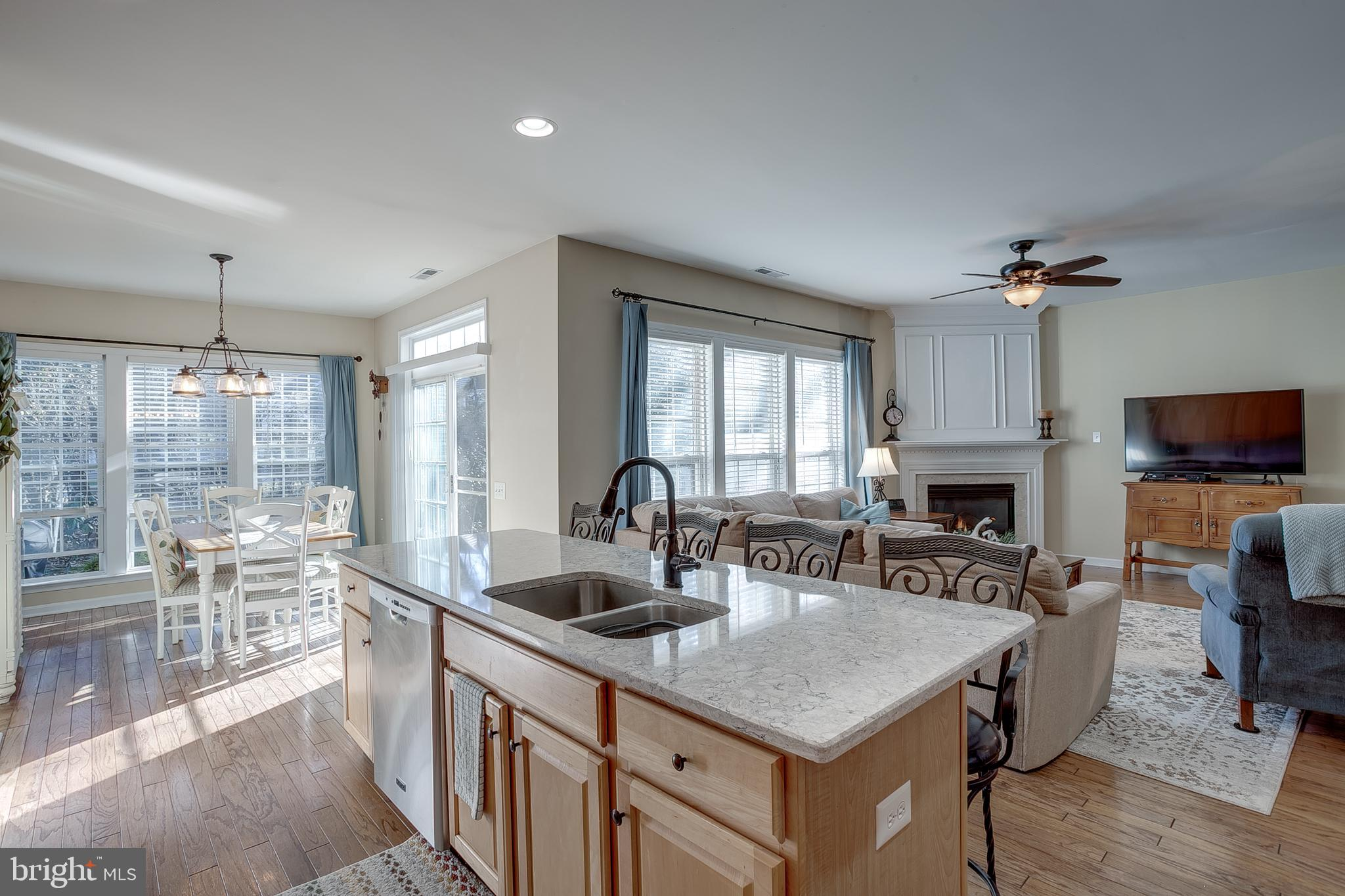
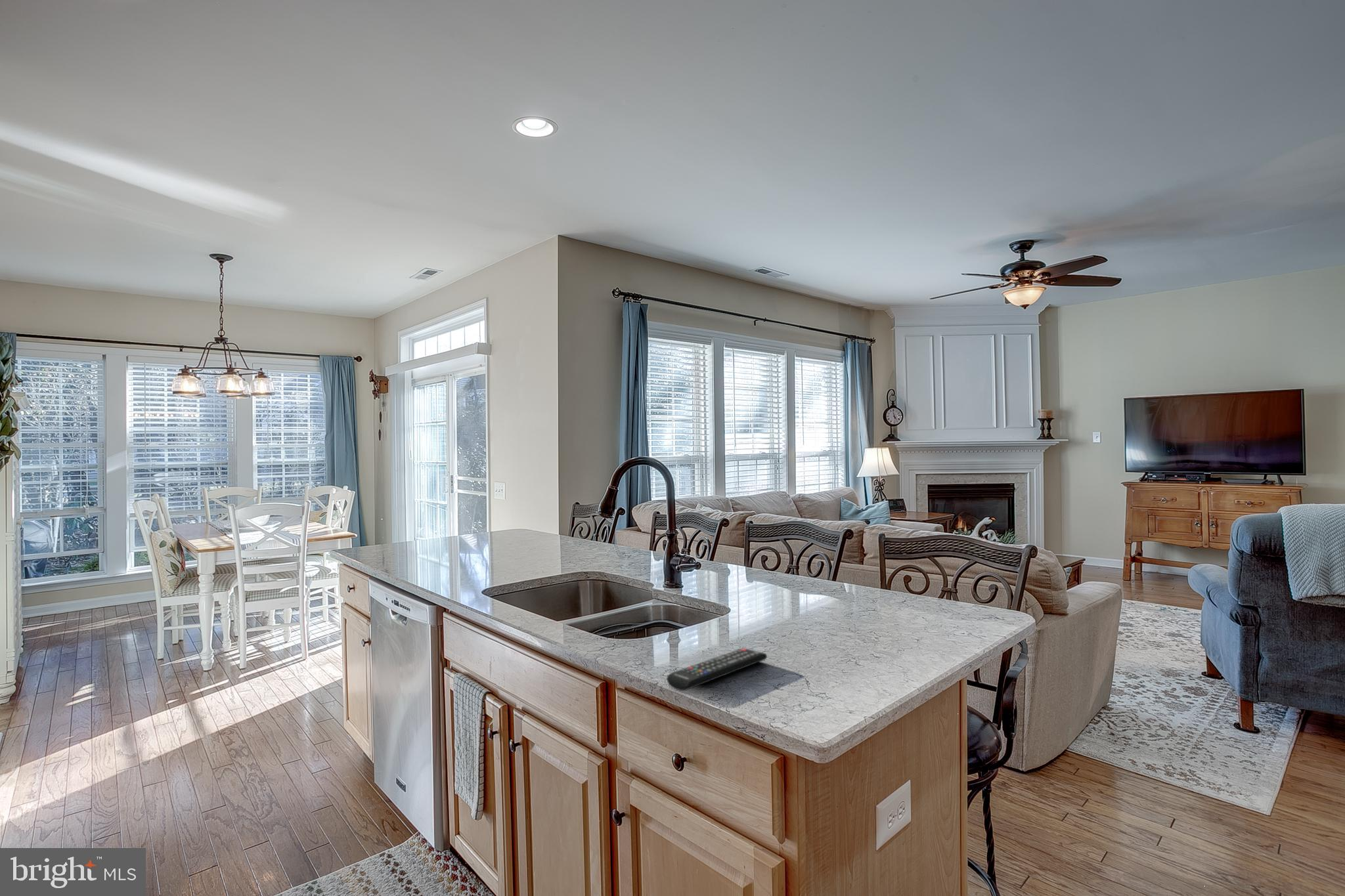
+ remote control [666,647,768,691]
